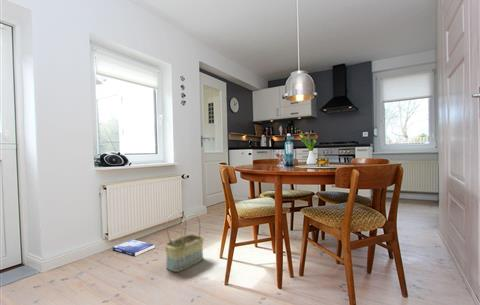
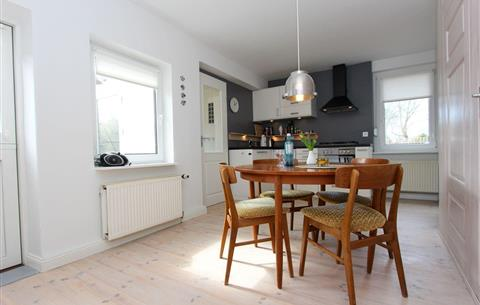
- book [112,239,156,257]
- basket [164,211,205,273]
